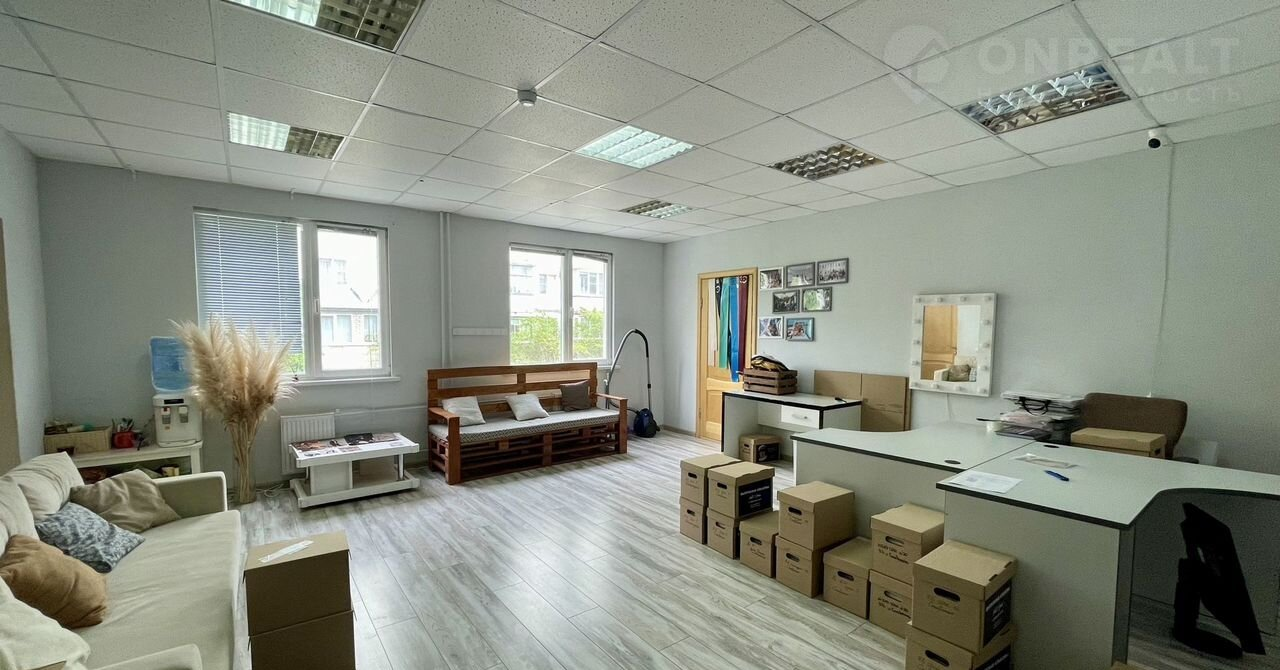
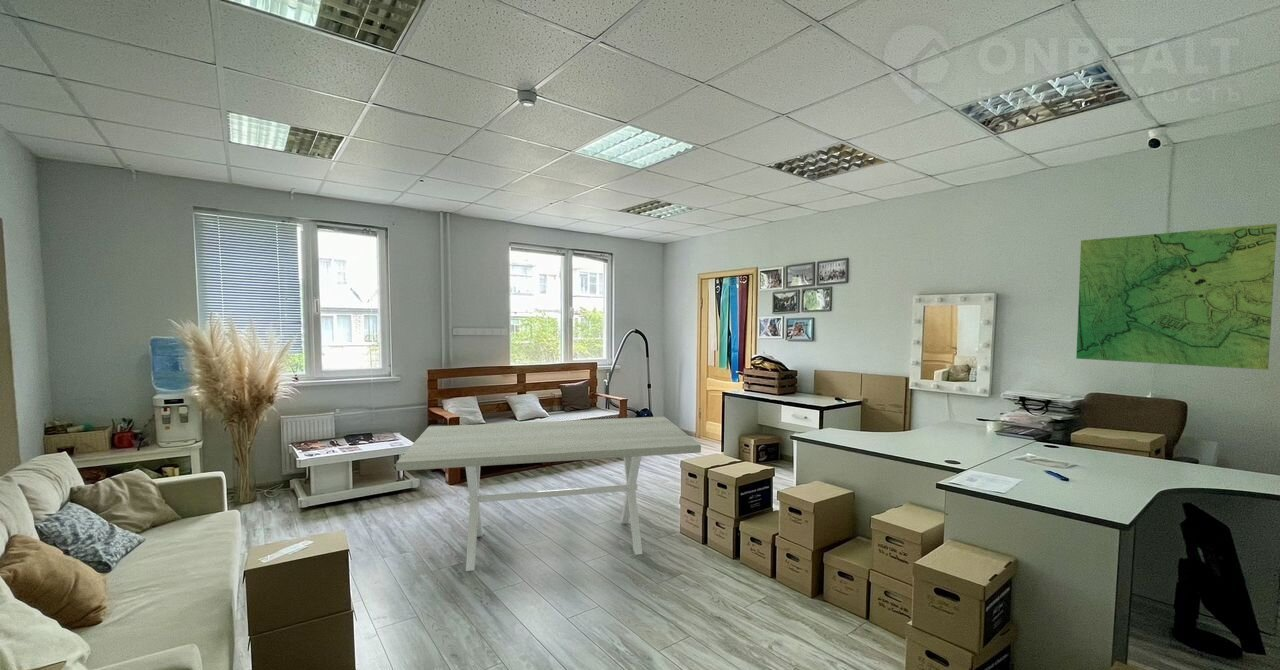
+ map [1075,223,1278,371]
+ dining table [395,416,702,572]
